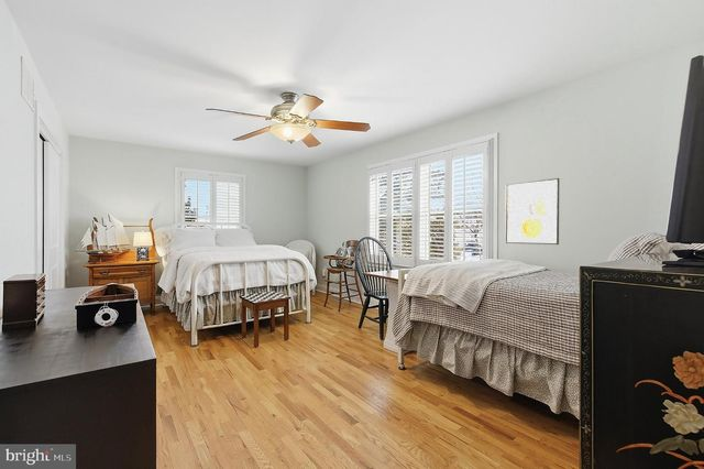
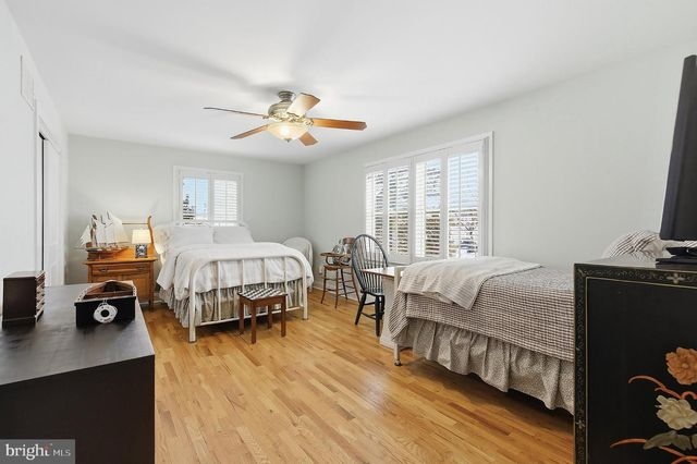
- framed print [504,177,560,246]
